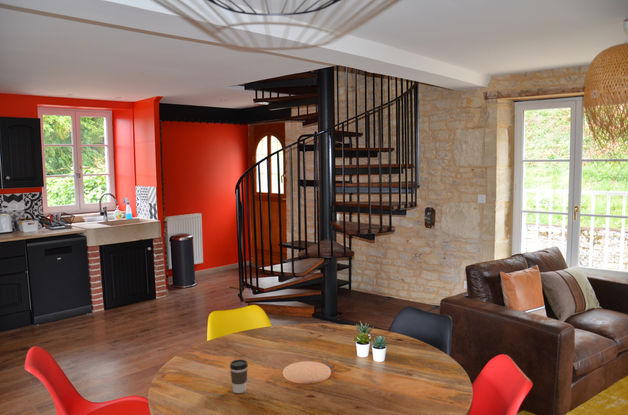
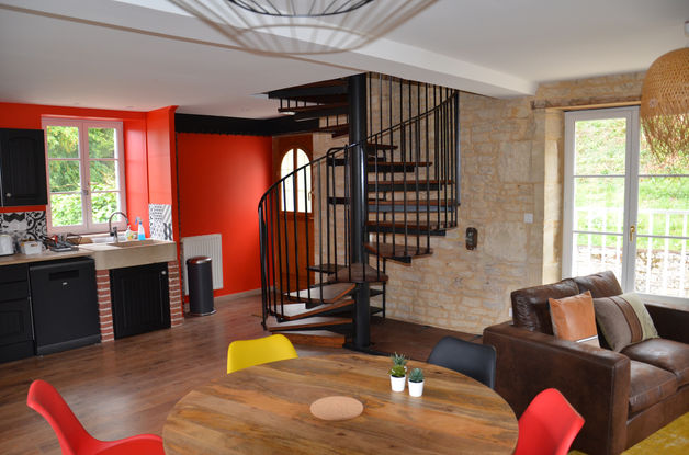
- coffee cup [229,359,249,394]
